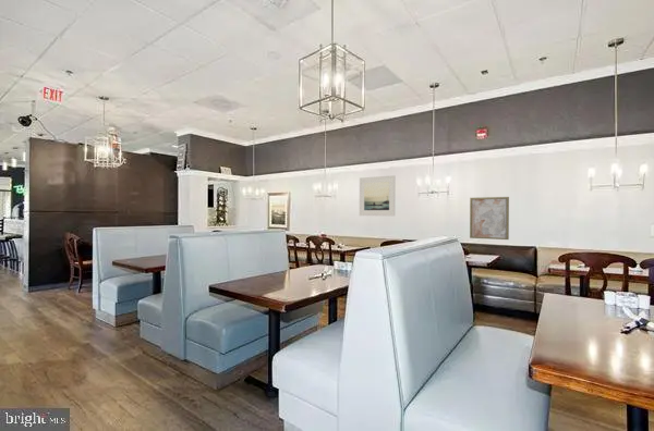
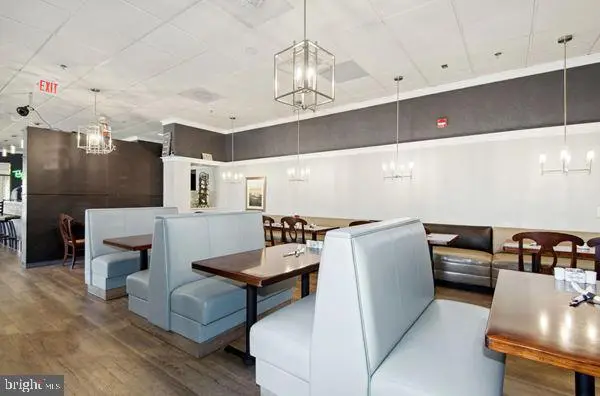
- wall art [469,196,510,241]
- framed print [359,174,396,217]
